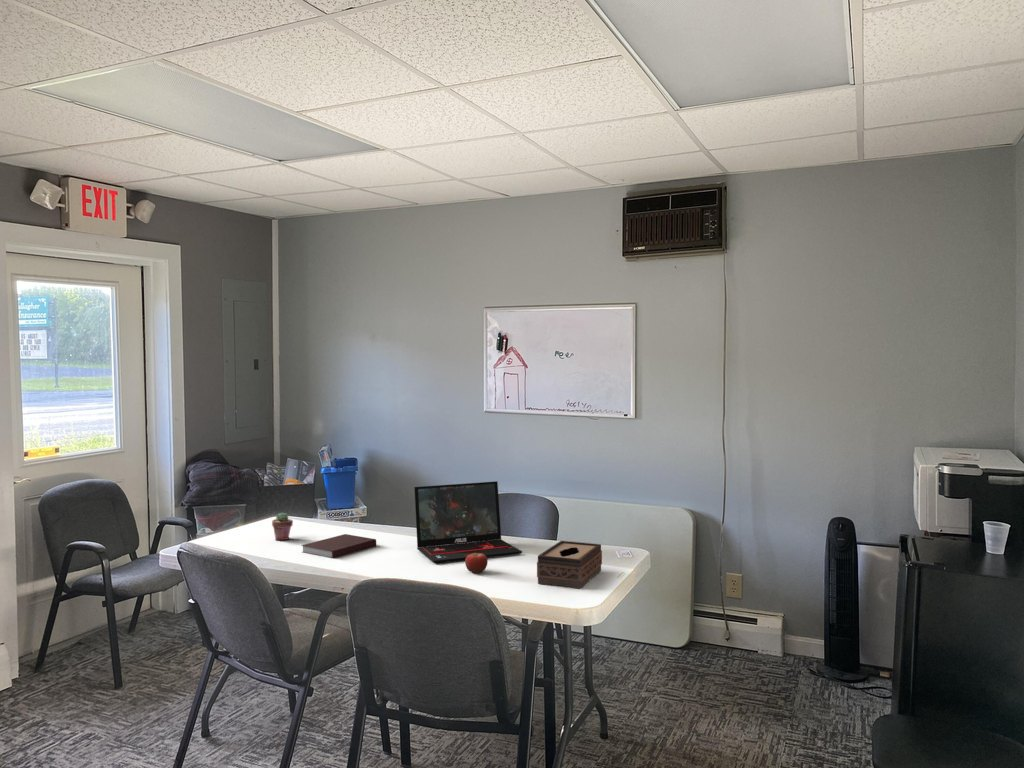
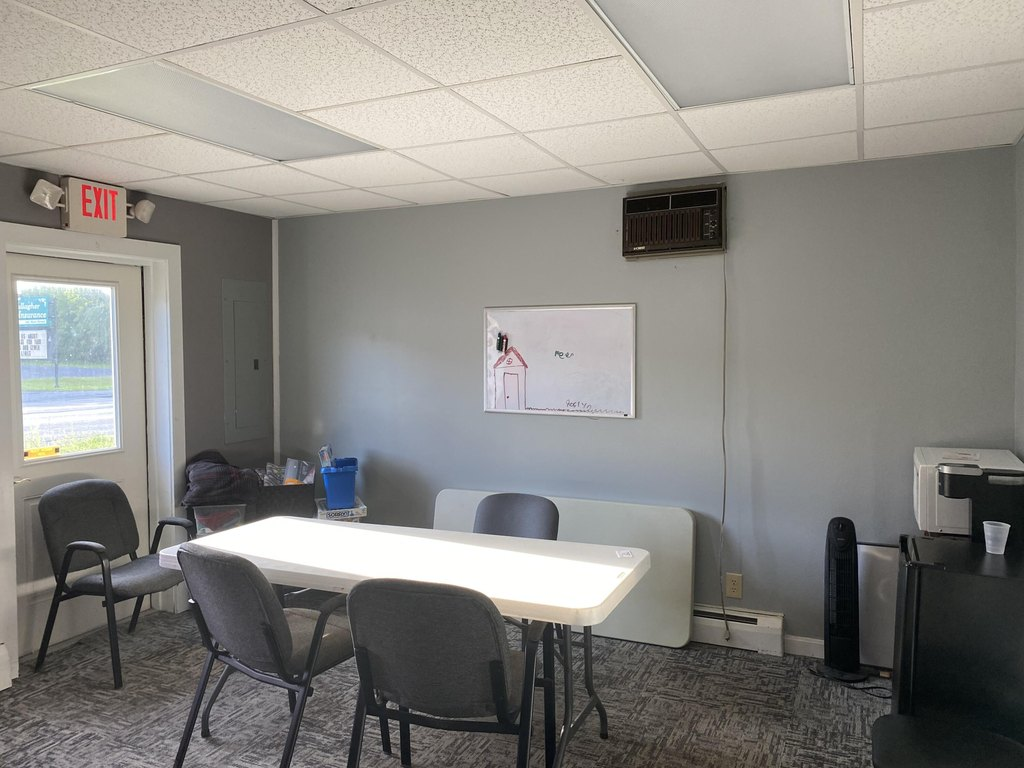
- notebook [301,533,377,559]
- fruit [464,551,489,574]
- laptop [413,480,523,564]
- potted succulent [271,511,294,541]
- tissue box [536,540,603,590]
